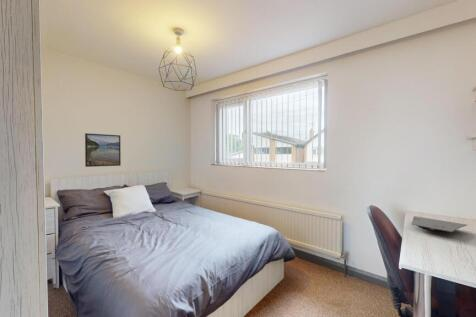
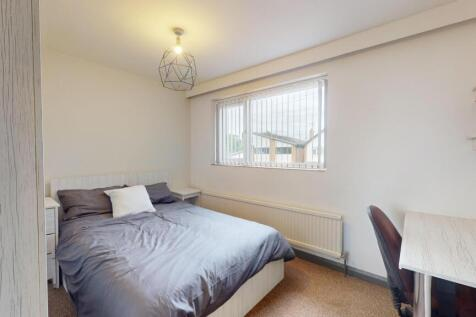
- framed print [84,132,122,168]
- laptop [410,215,468,233]
